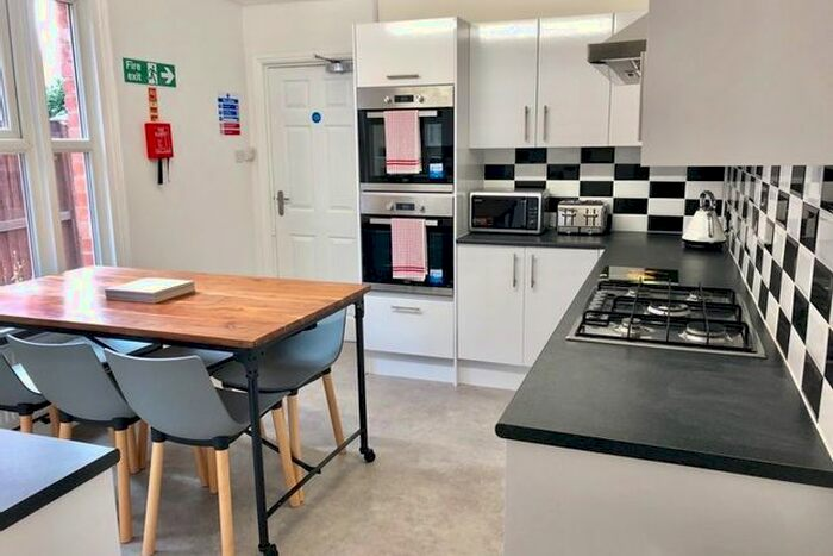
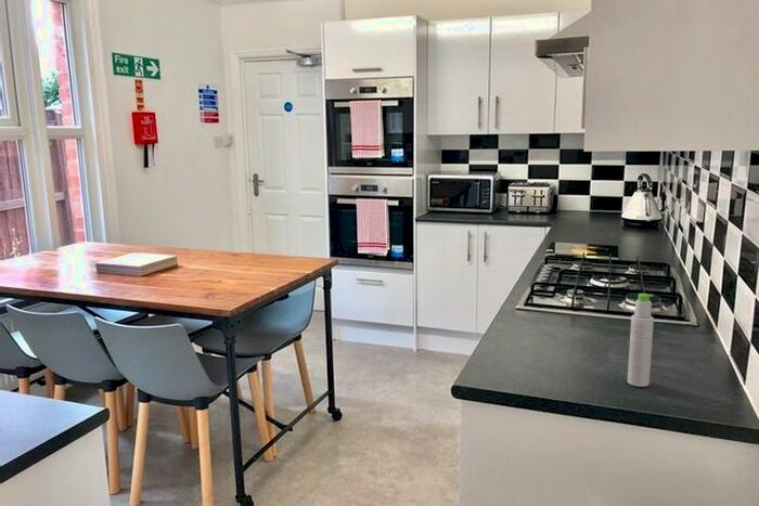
+ bottle [627,293,655,388]
